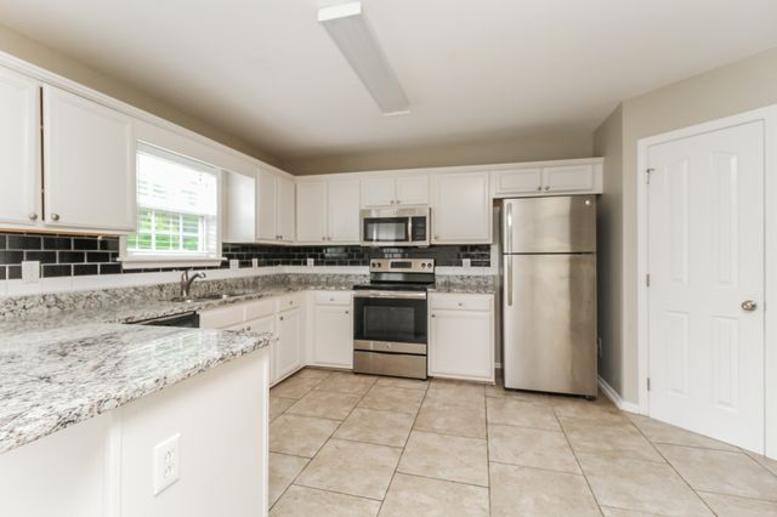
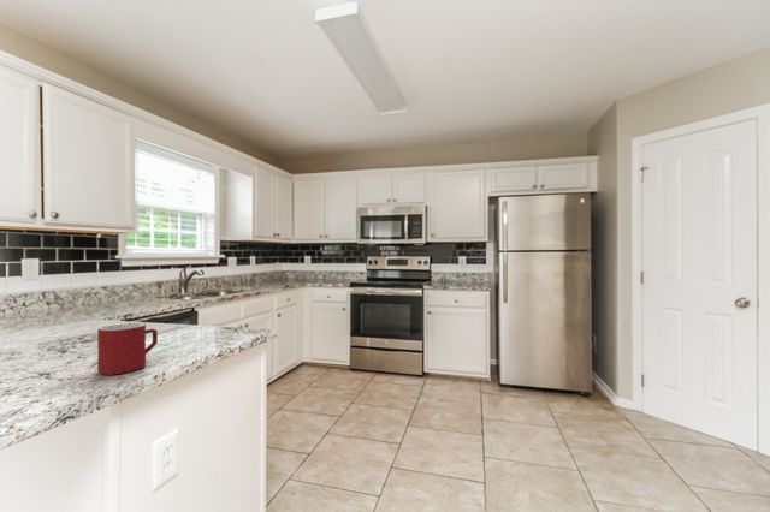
+ mug [96,322,159,376]
